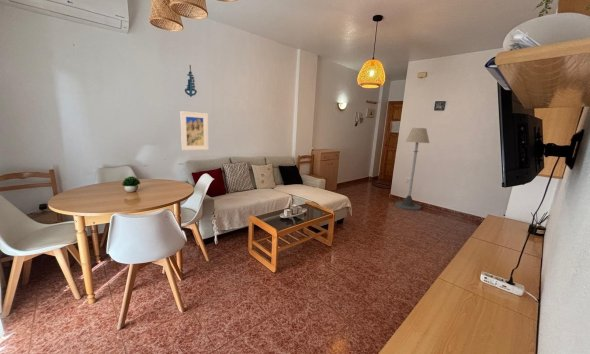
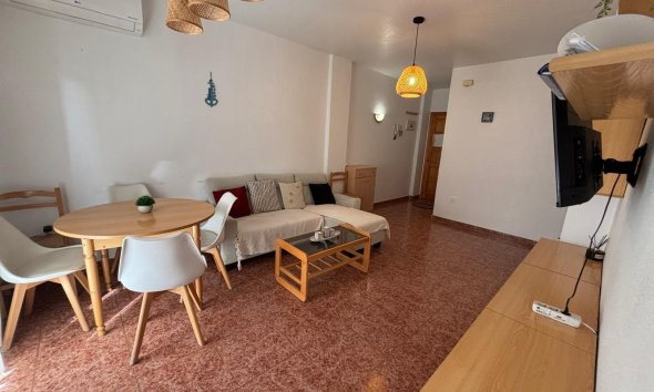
- floor lamp [394,127,430,211]
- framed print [180,110,209,151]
